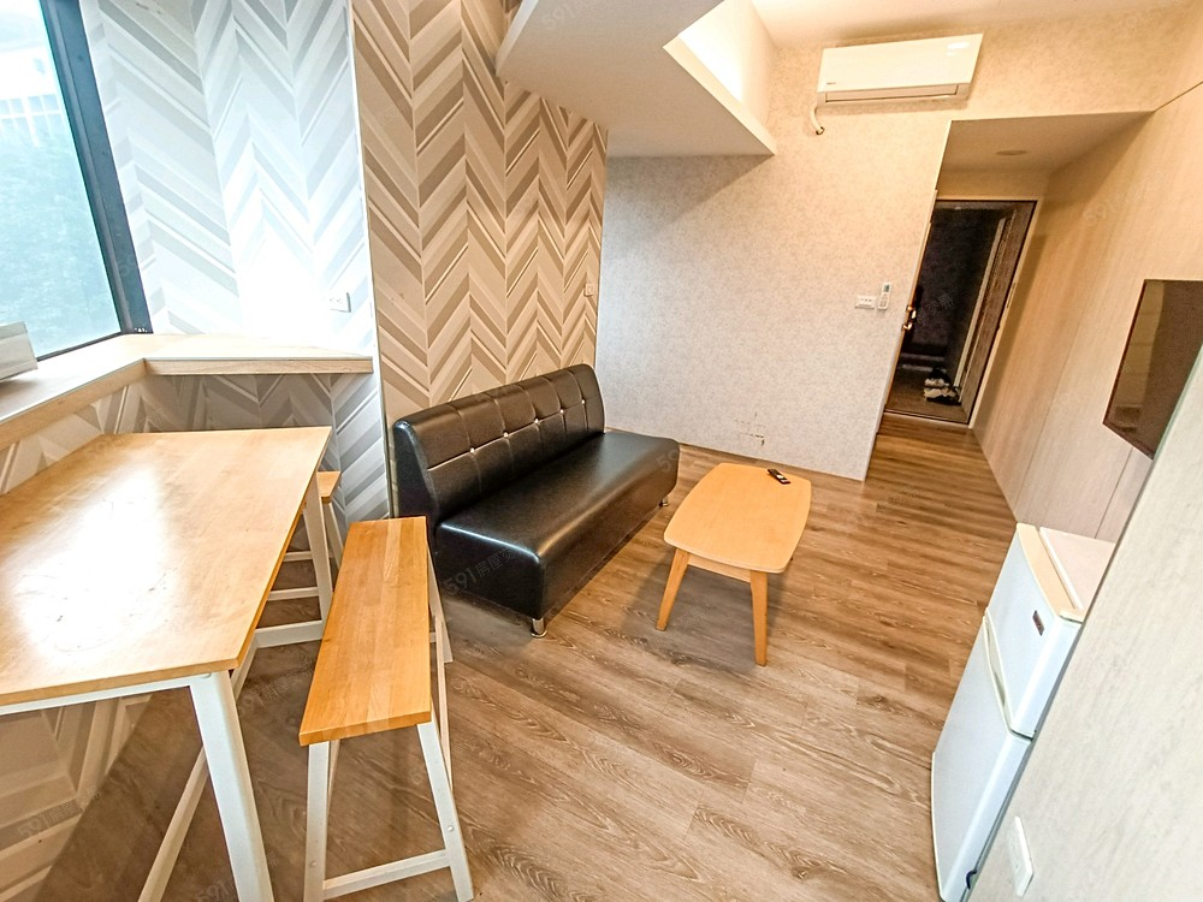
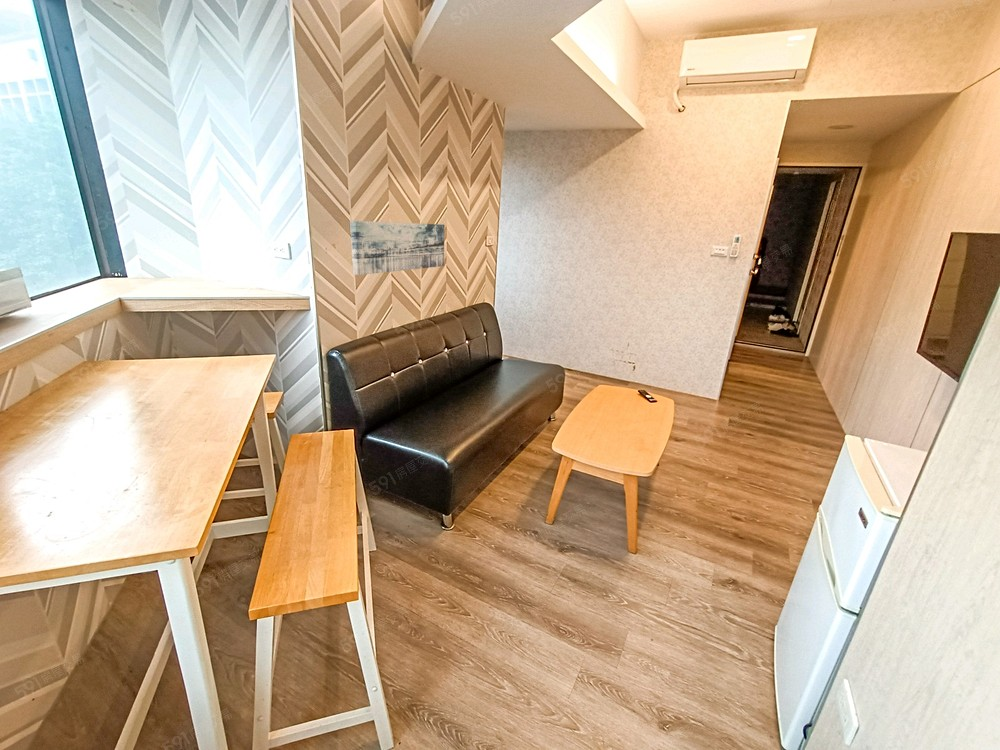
+ wall art [349,220,445,276]
